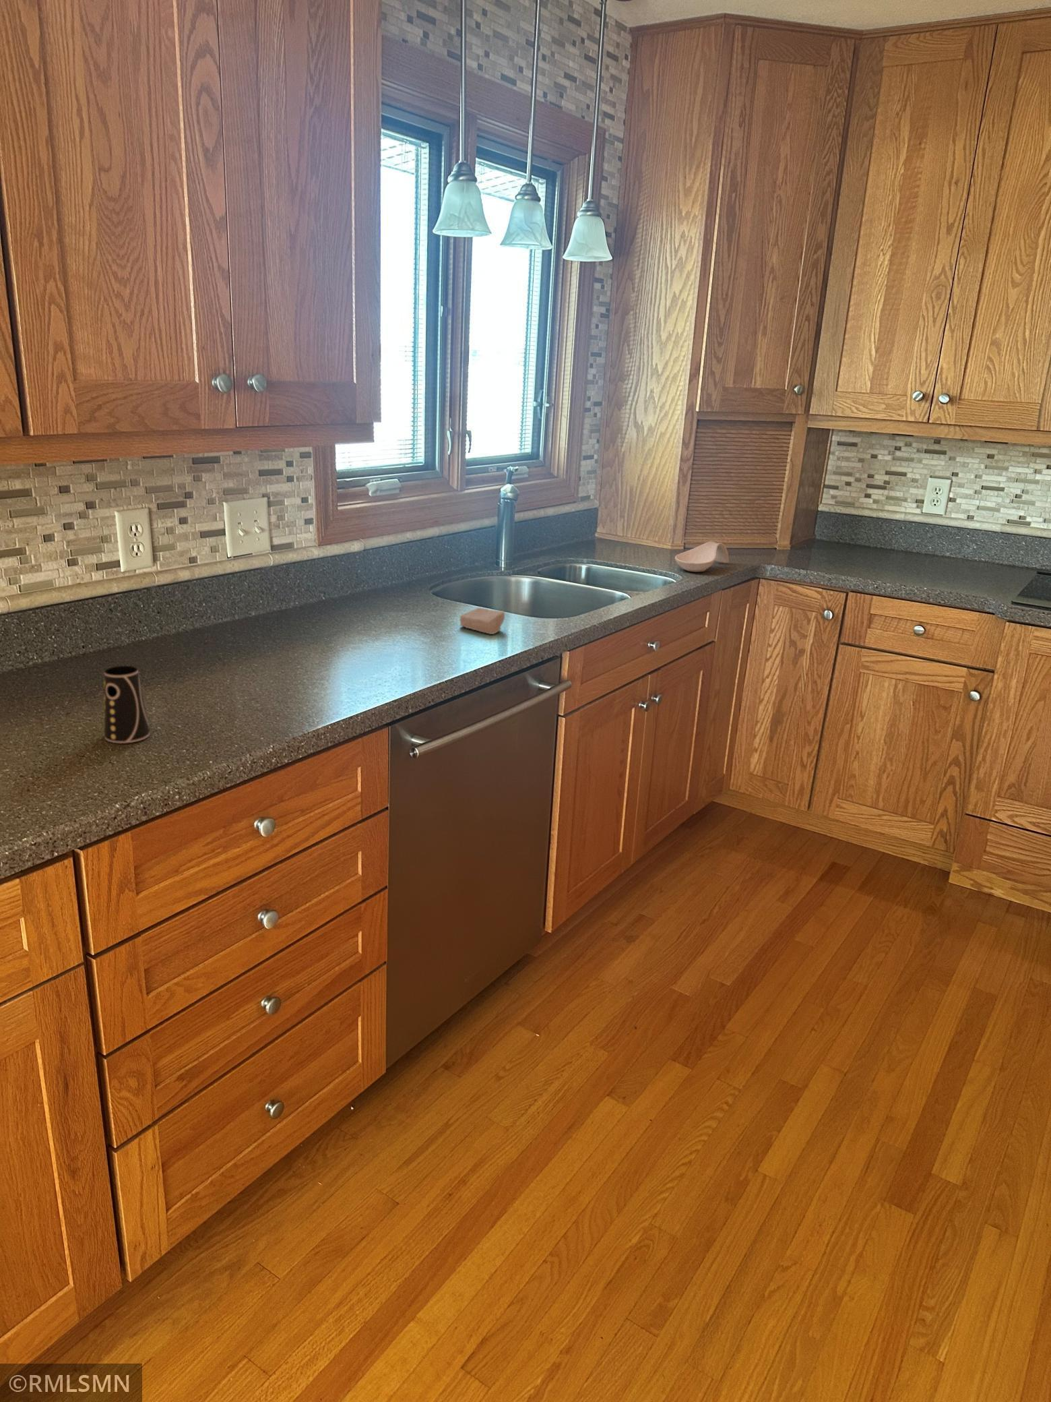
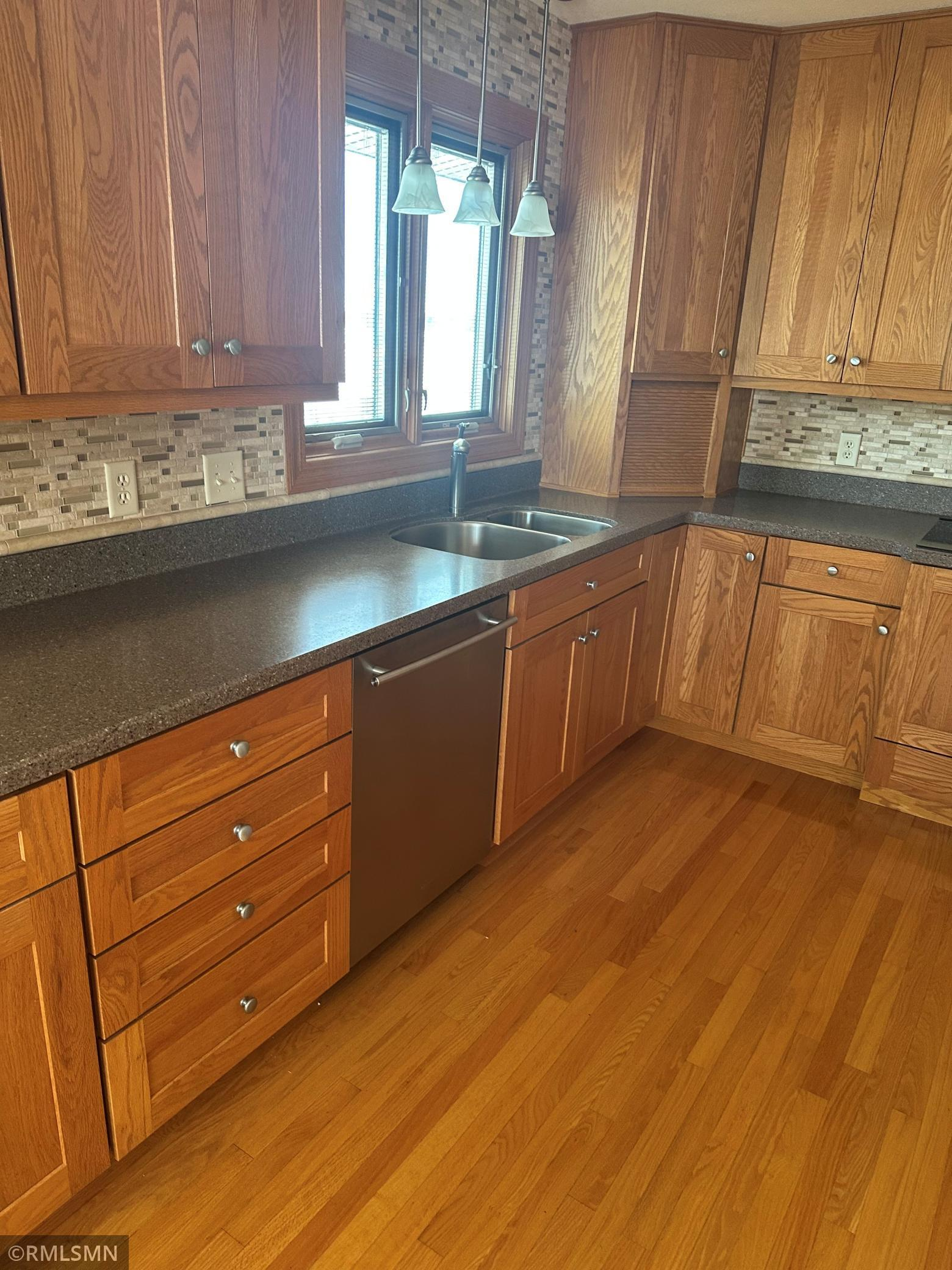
- spoon rest [675,541,729,573]
- soap bar [459,607,506,635]
- cup [104,666,151,744]
